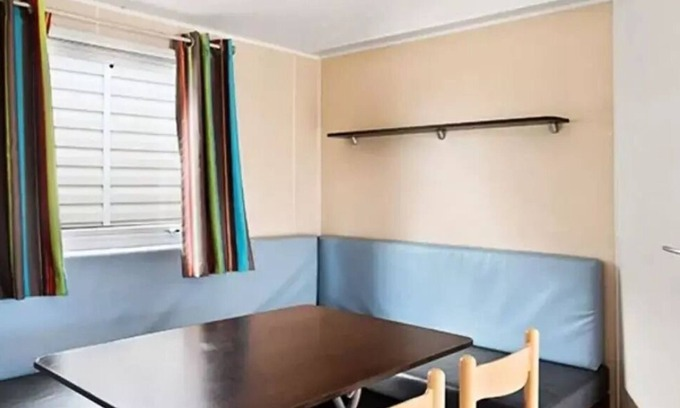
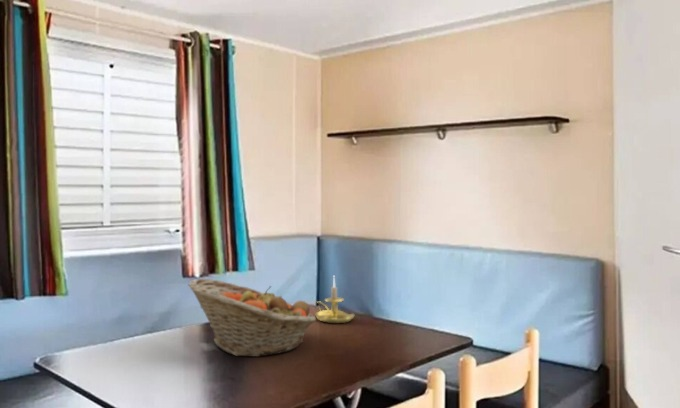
+ candle holder [314,276,355,324]
+ fruit basket [187,278,317,358]
